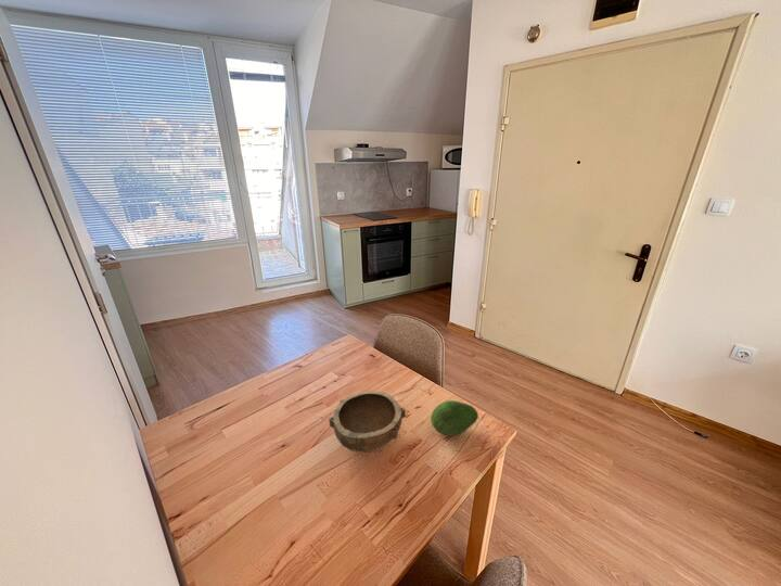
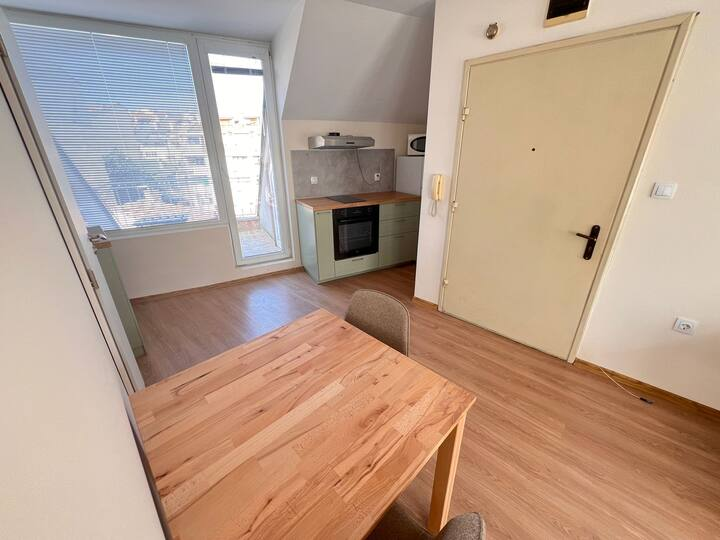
- bowl [328,391,407,454]
- fruit [430,399,479,437]
